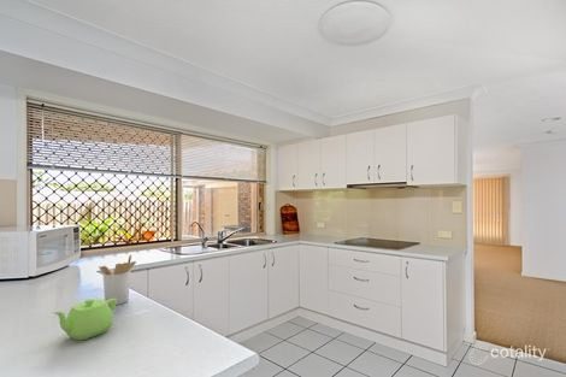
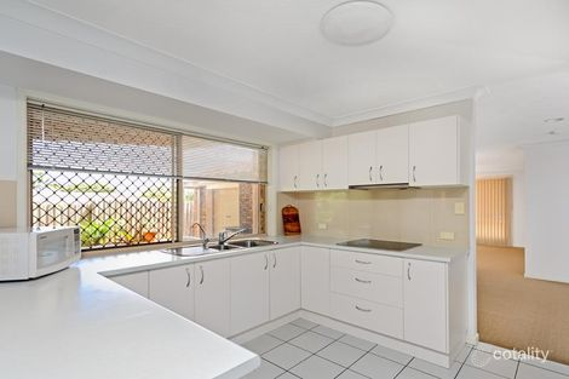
- teapot [52,298,117,341]
- utensil holder [98,254,137,306]
